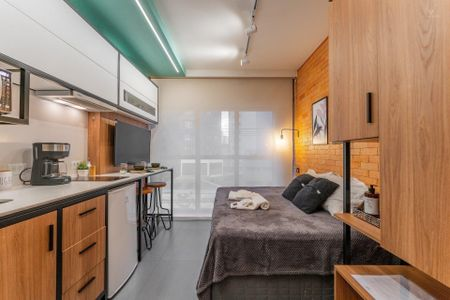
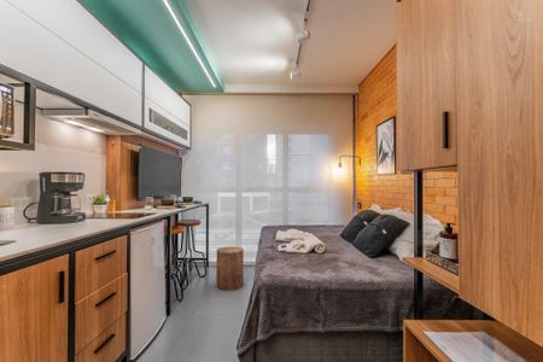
+ stool [215,246,245,292]
